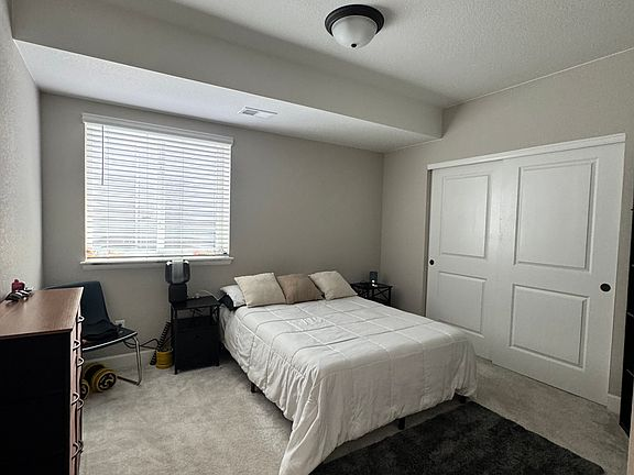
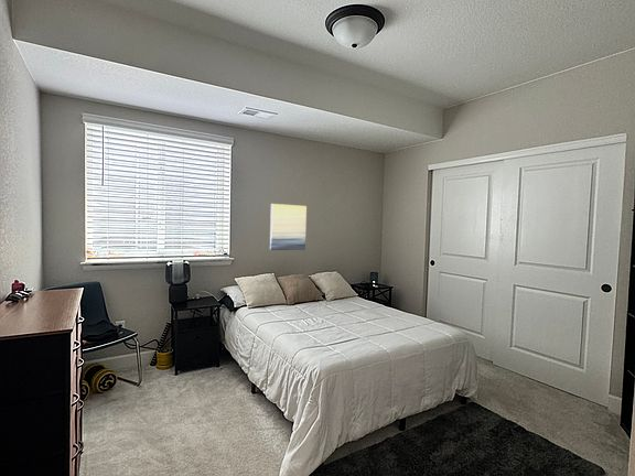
+ wall art [269,203,308,251]
